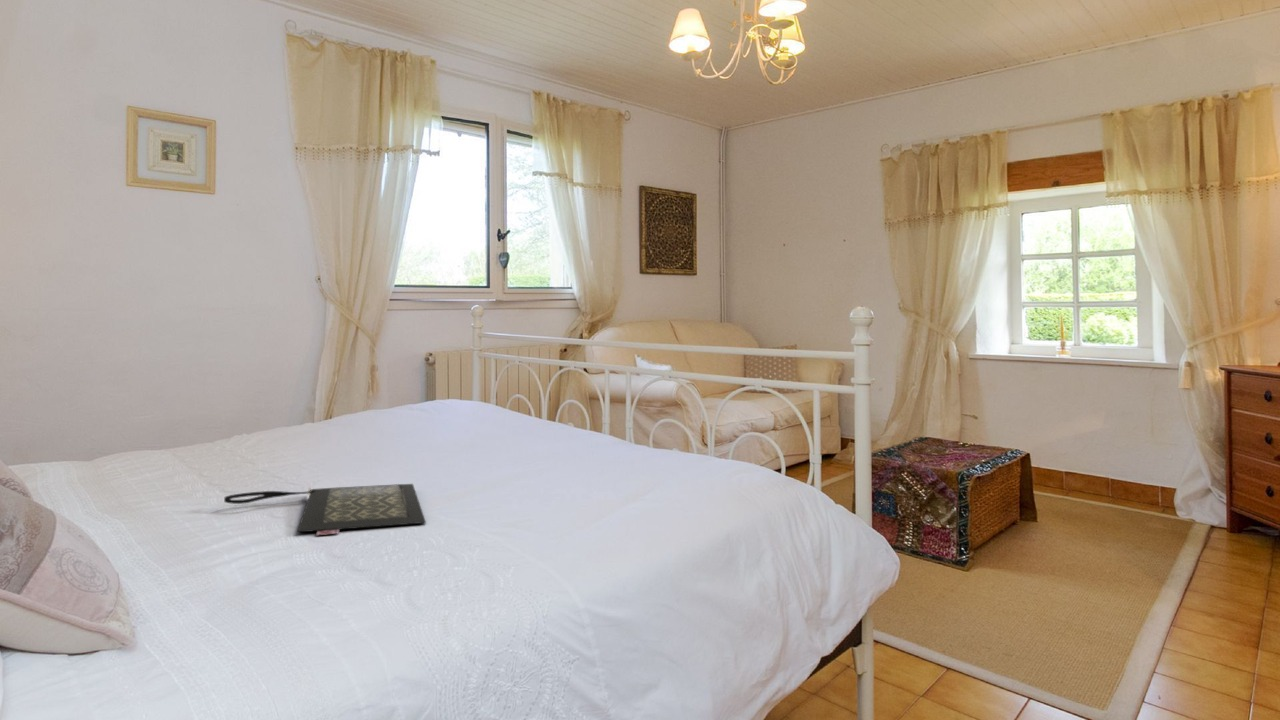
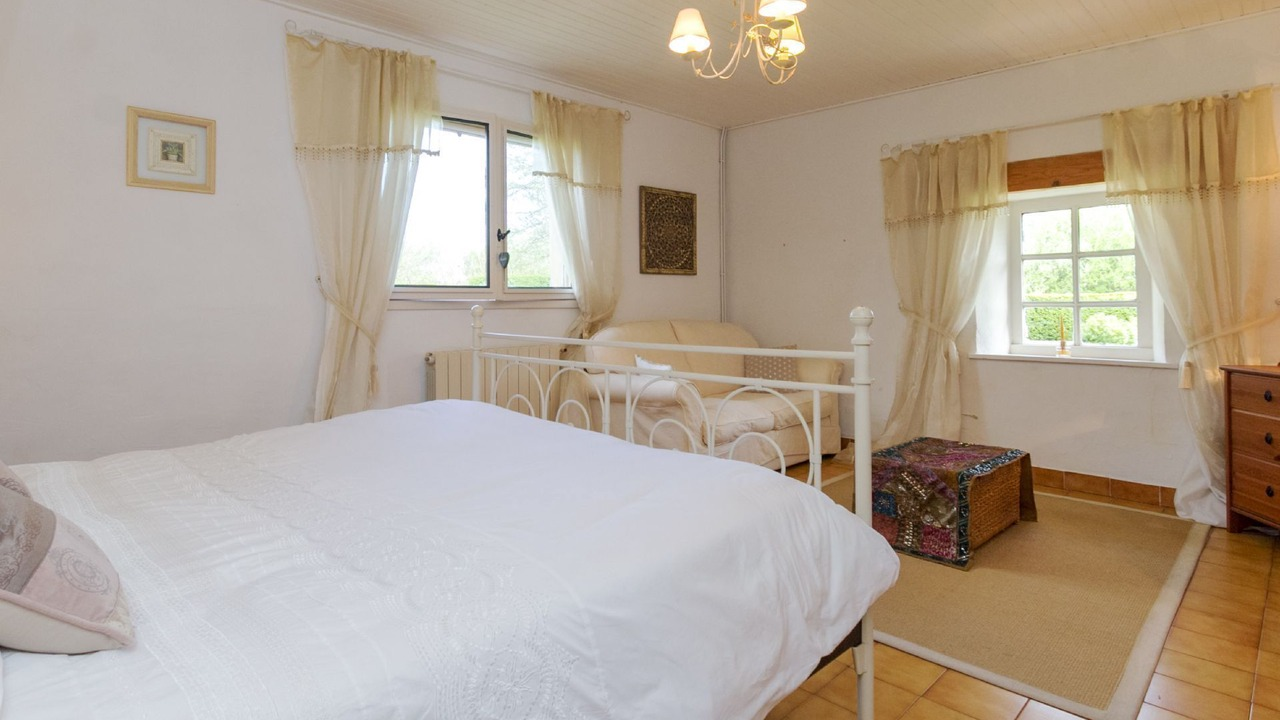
- clutch bag [223,483,427,536]
